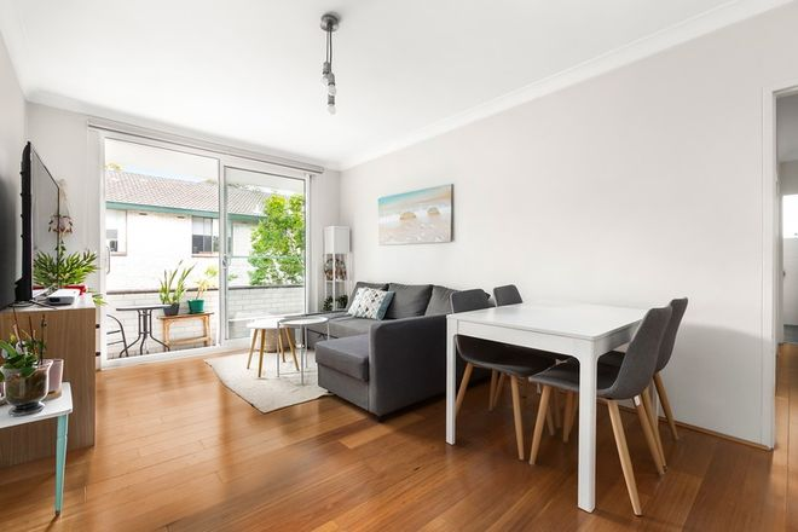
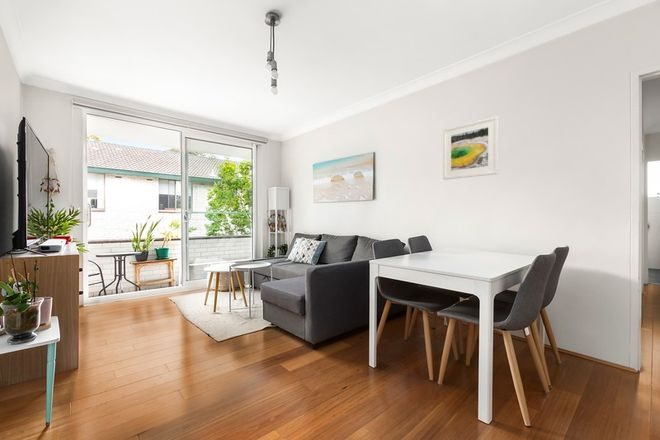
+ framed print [442,115,500,181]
